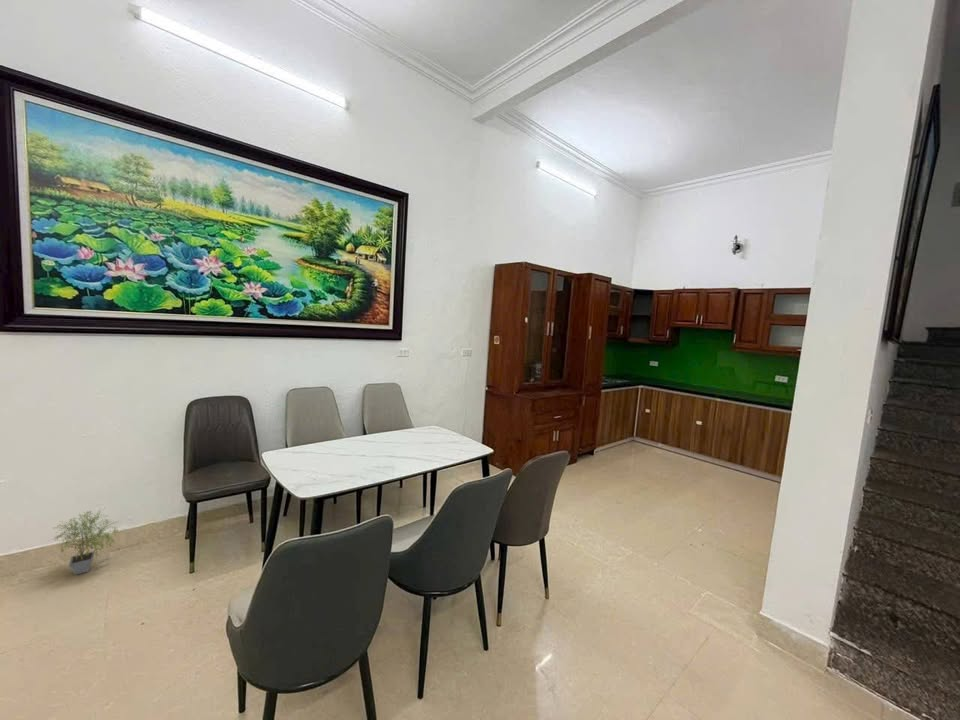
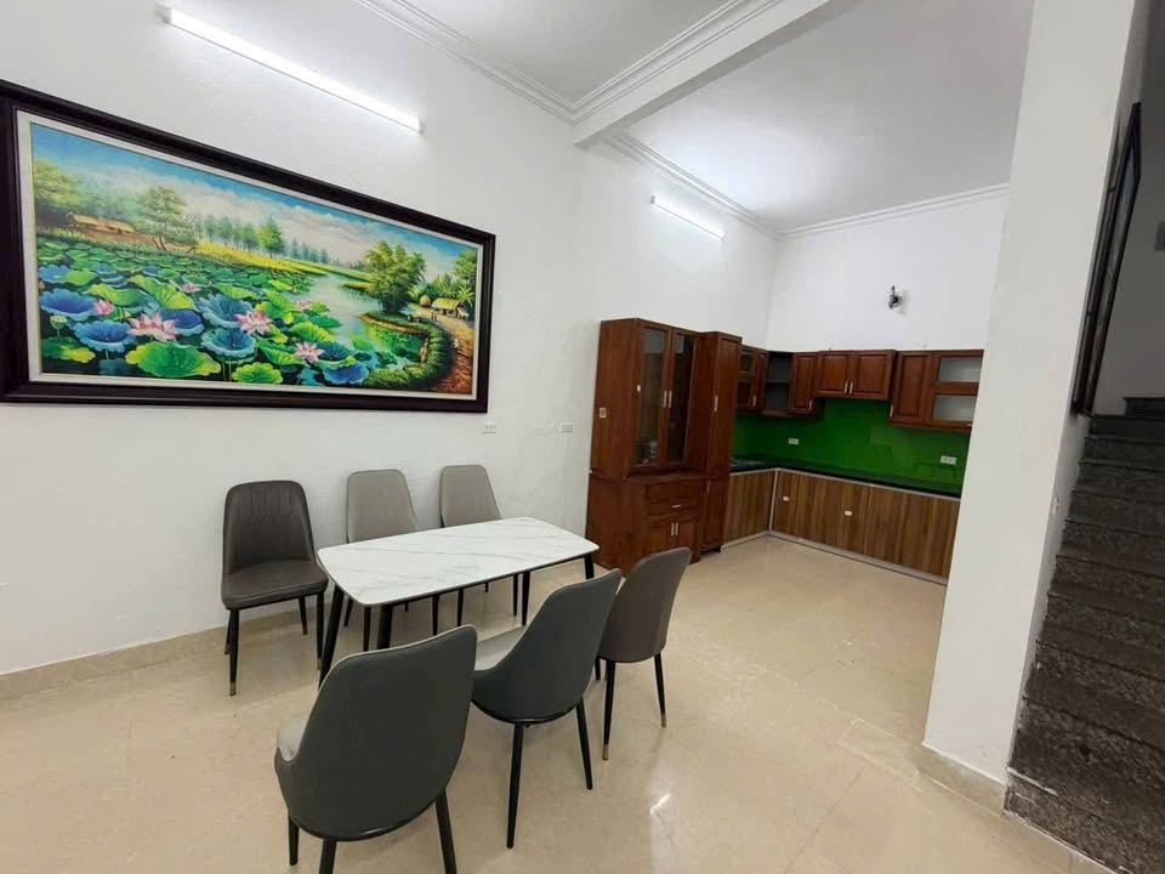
- potted plant [49,506,119,576]
